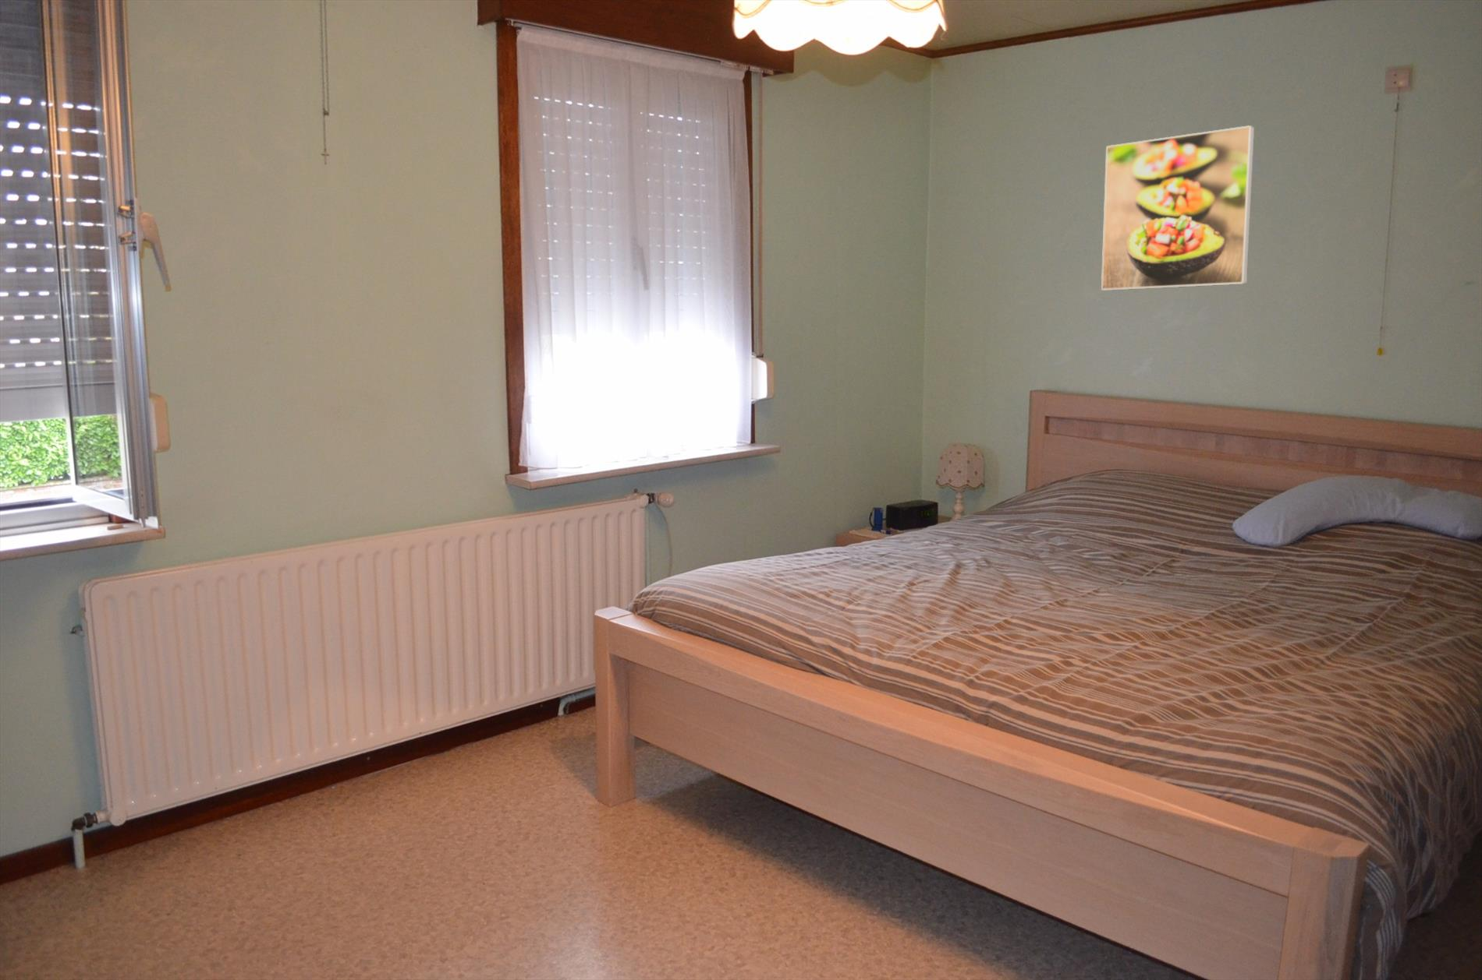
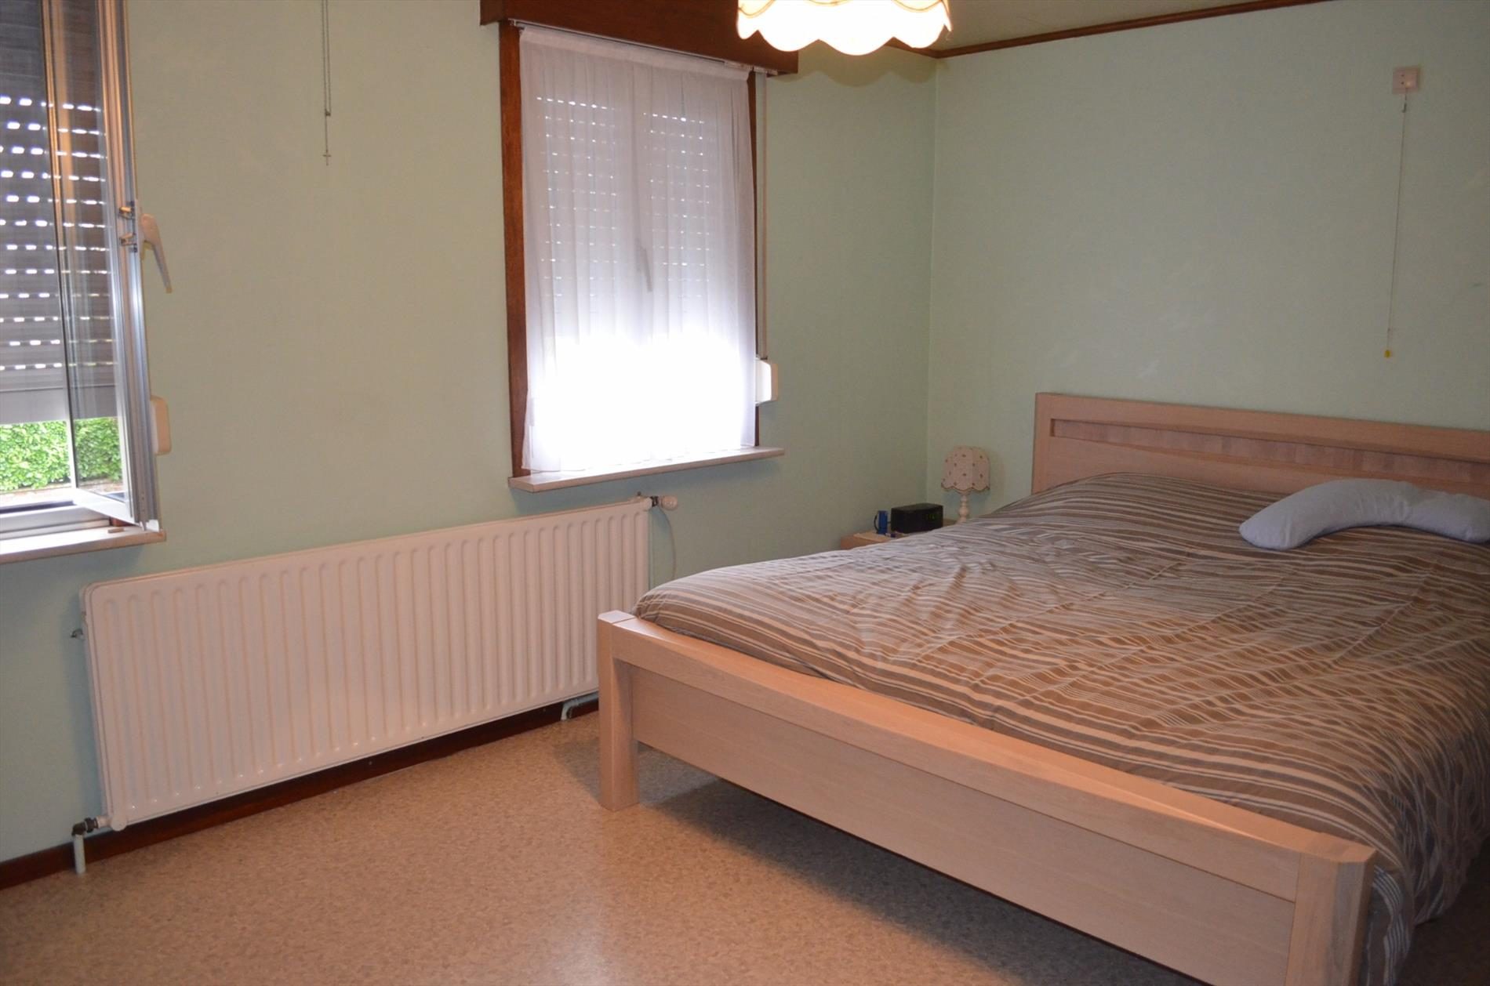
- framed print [1101,125,1255,291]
